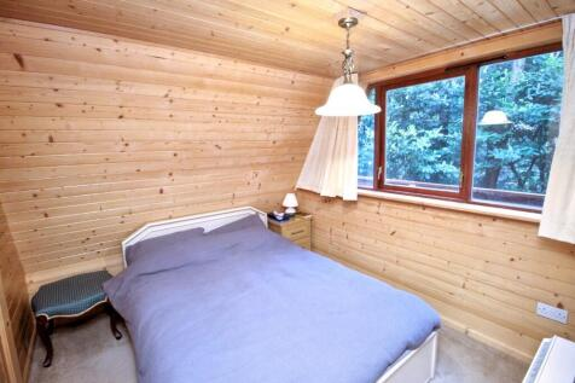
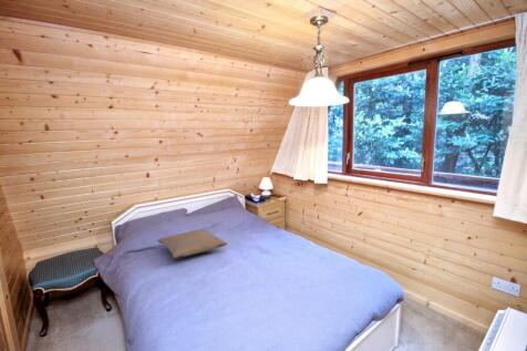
+ pillow [156,228,228,260]
